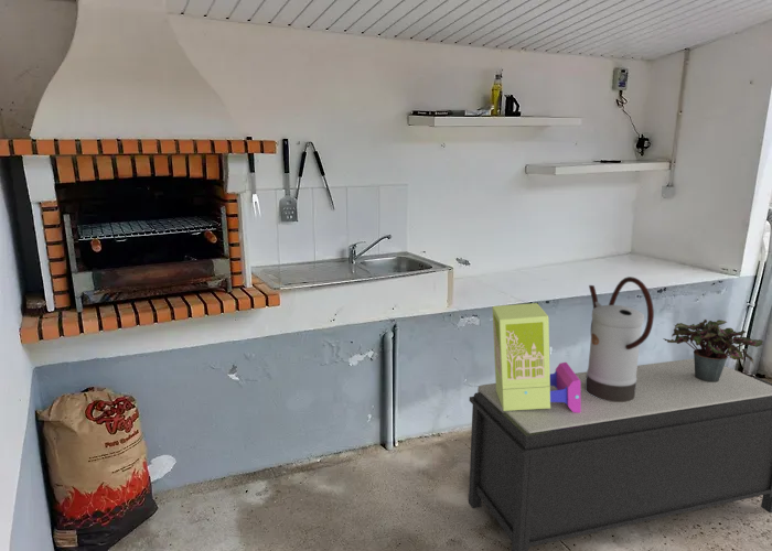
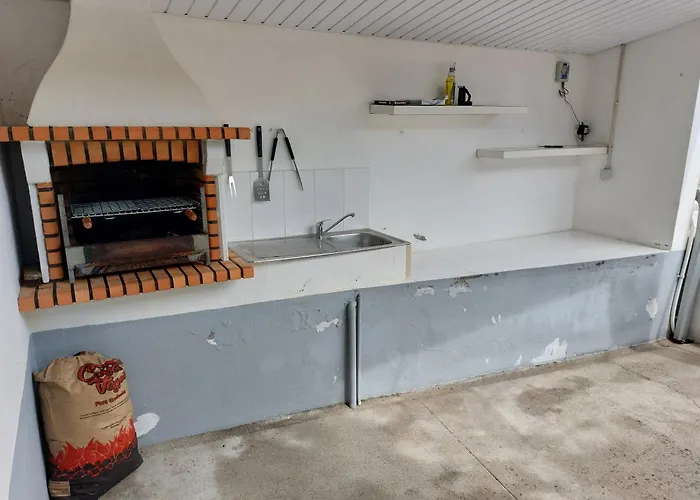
- watering can [586,276,655,402]
- bench [468,357,772,551]
- potted plant [662,318,764,382]
- lantern [491,302,581,413]
